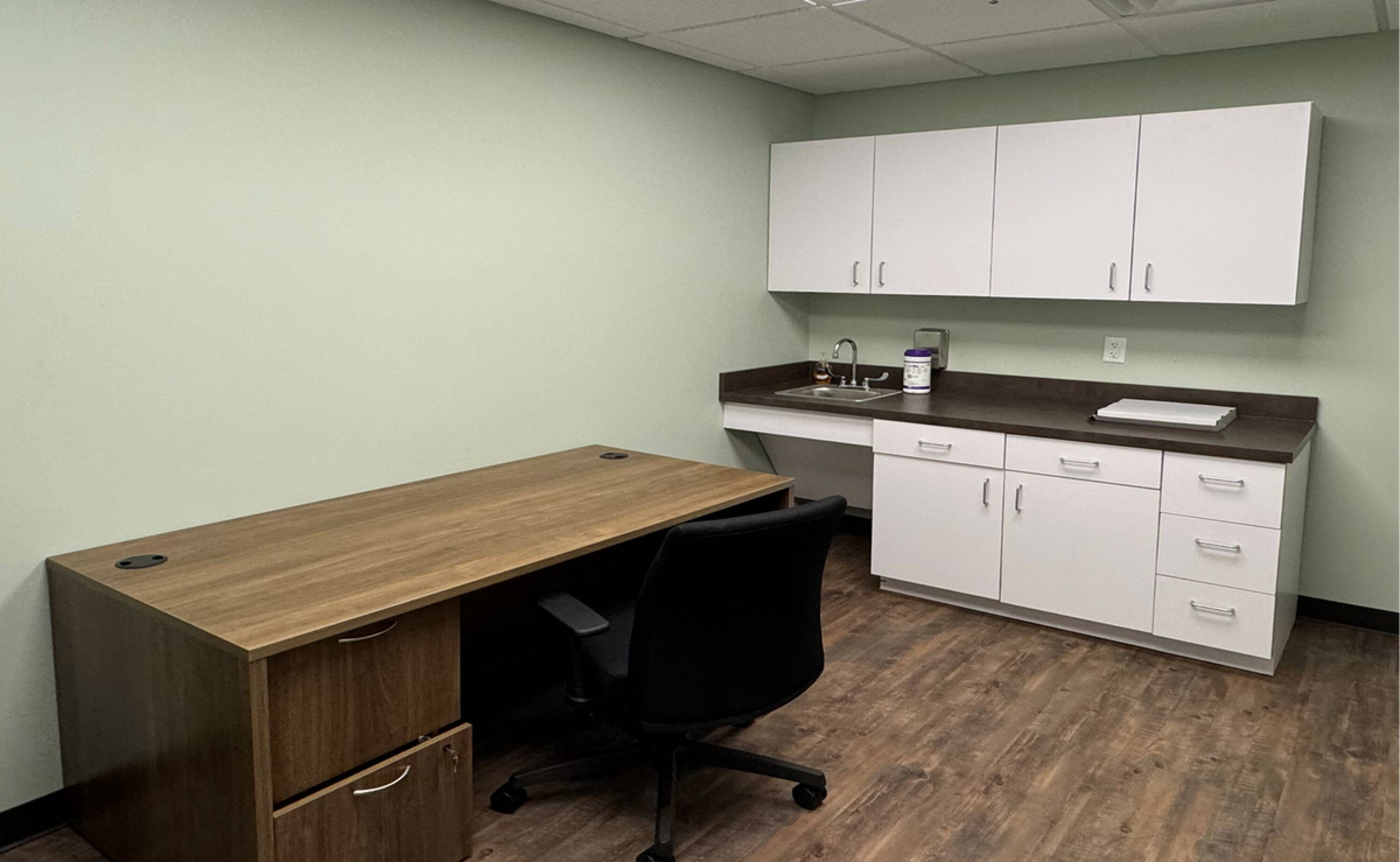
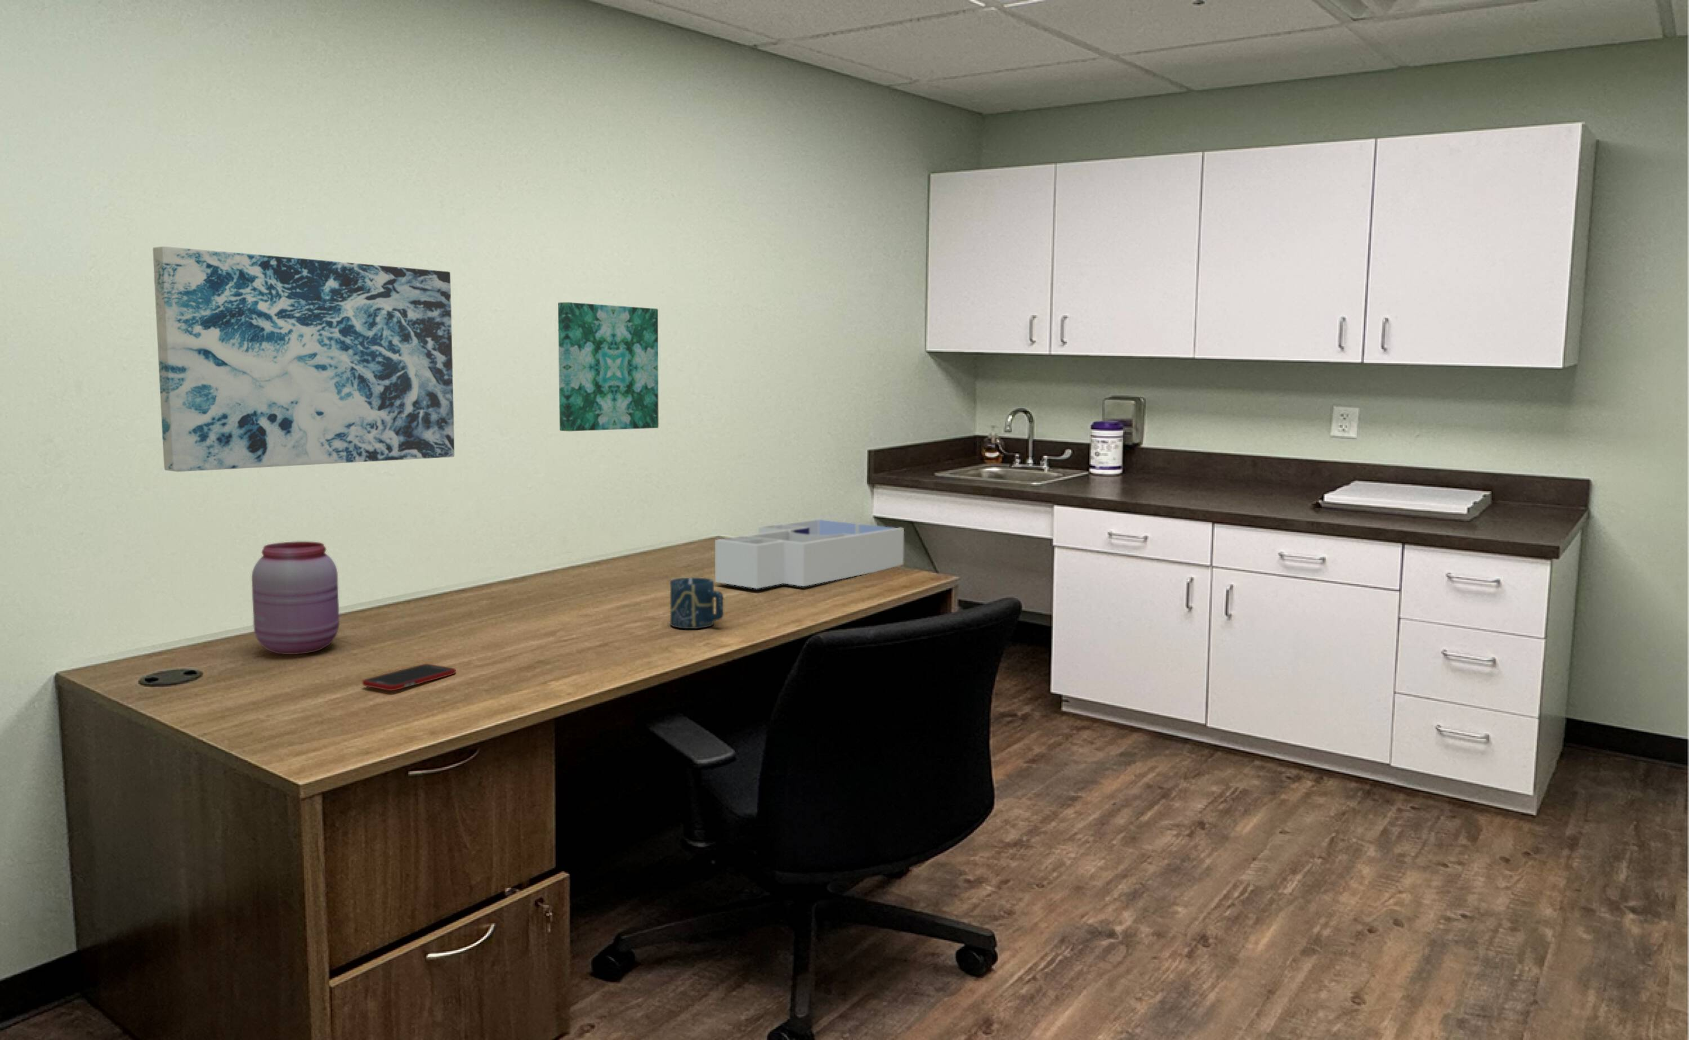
+ cup [670,577,724,629]
+ desk organizer [714,519,905,589]
+ cell phone [362,664,456,691]
+ wall art [152,245,455,472]
+ wall art [557,302,659,432]
+ jar [251,541,340,655]
